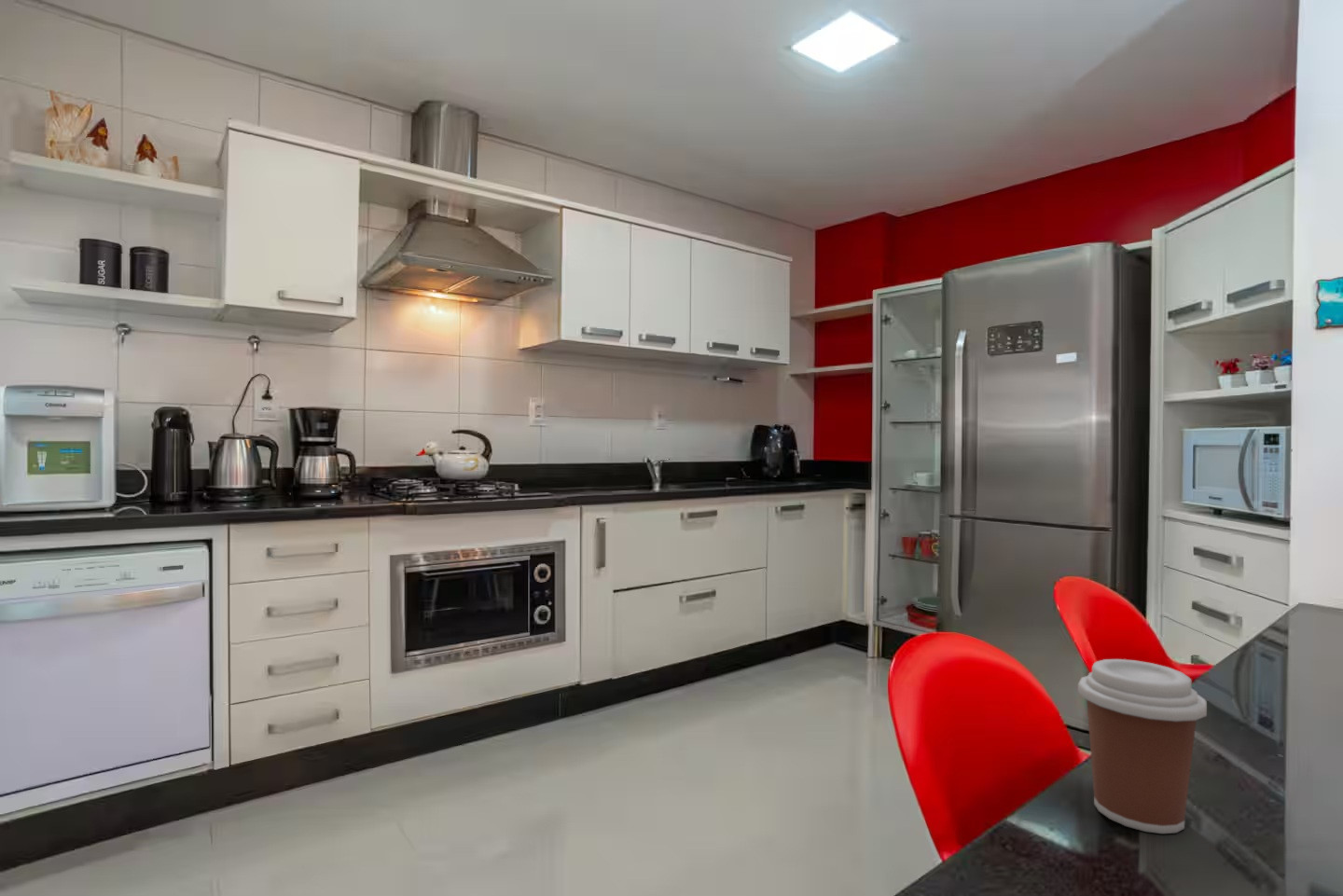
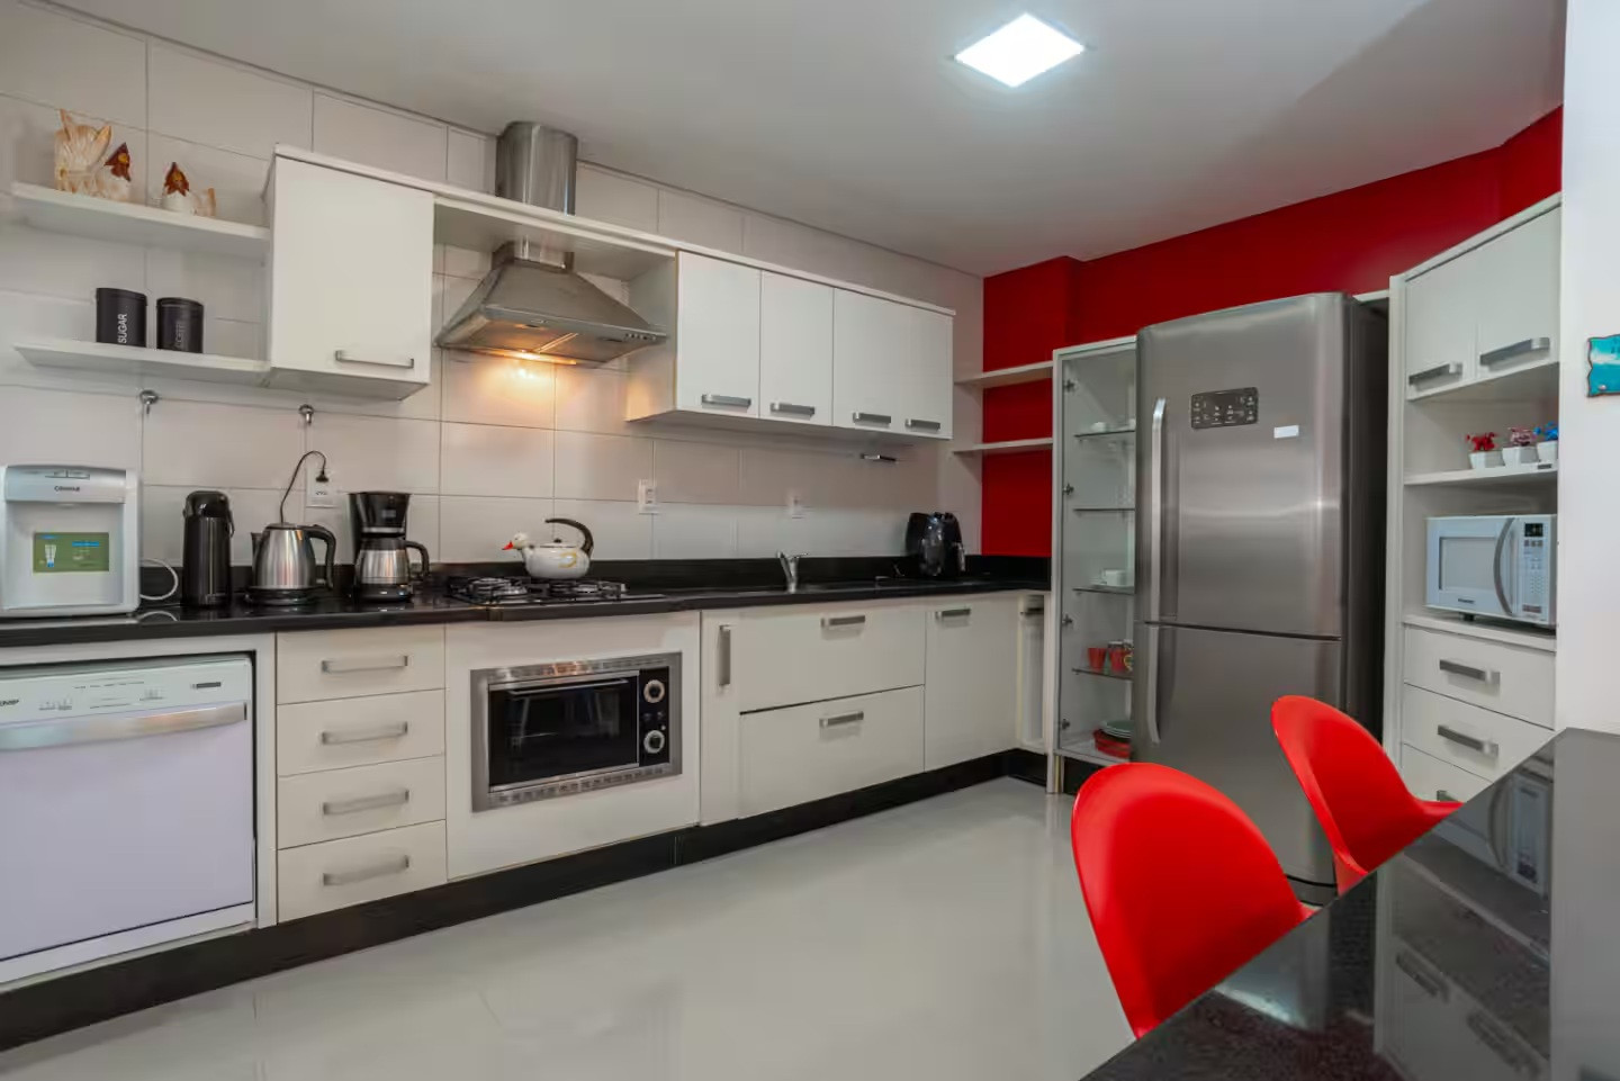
- coffee cup [1077,658,1208,834]
